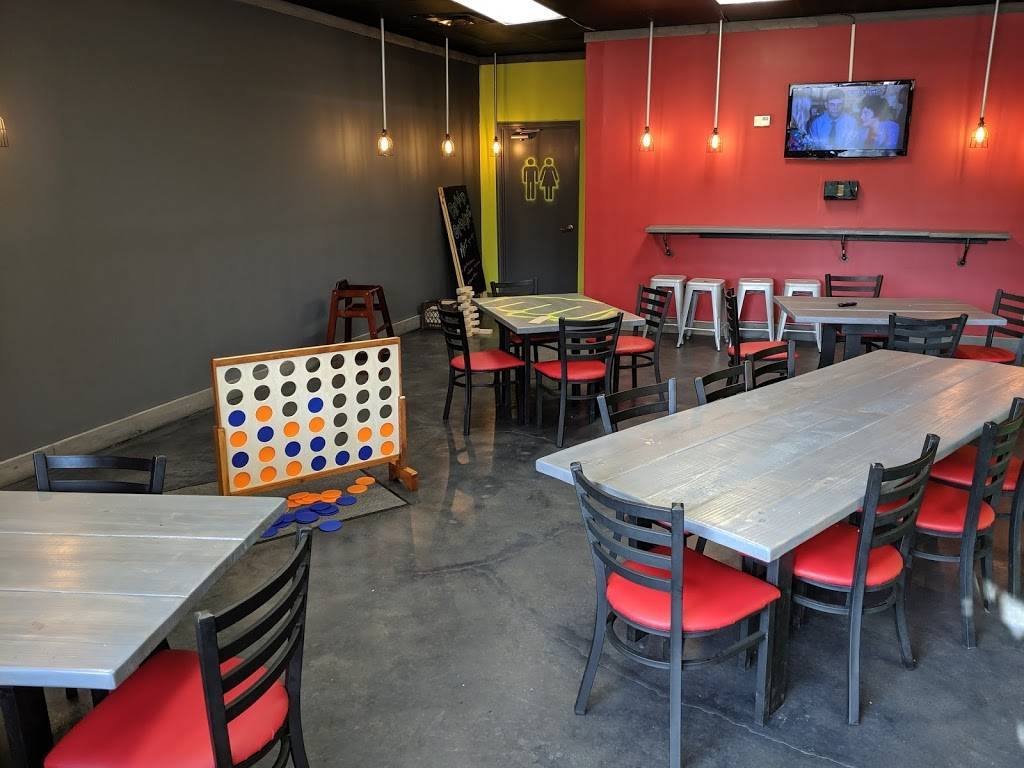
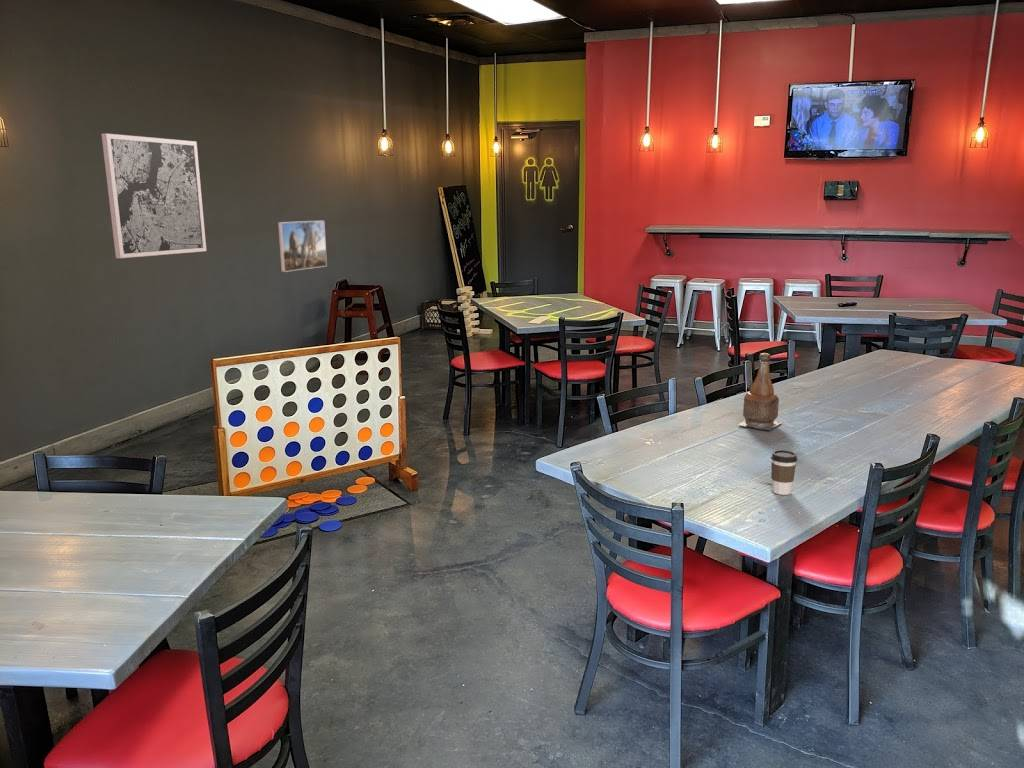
+ bottle [737,352,782,431]
+ wall art [101,133,207,259]
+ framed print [277,220,328,273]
+ coffee cup [770,449,798,496]
